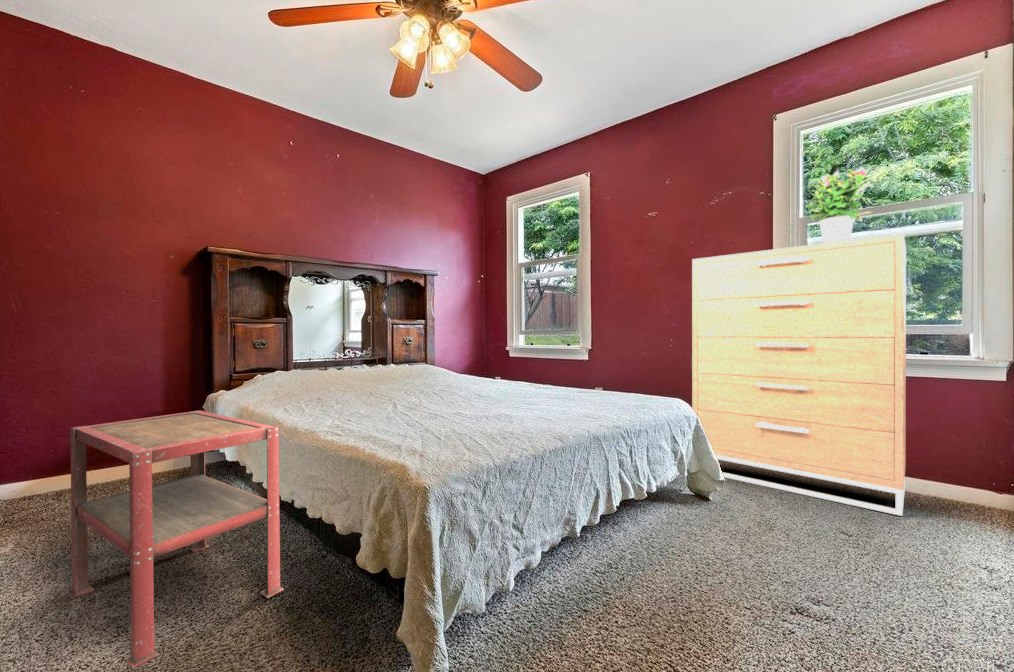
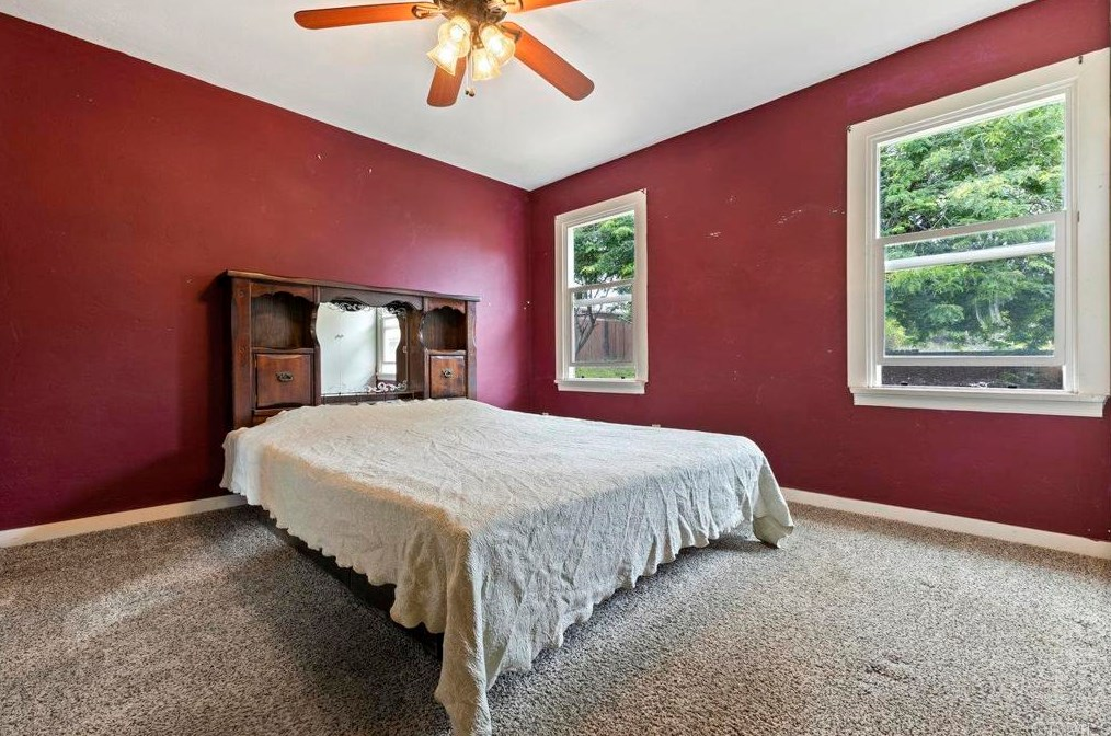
- side table [67,409,285,670]
- potted flower [804,166,875,243]
- dresser [691,233,907,517]
